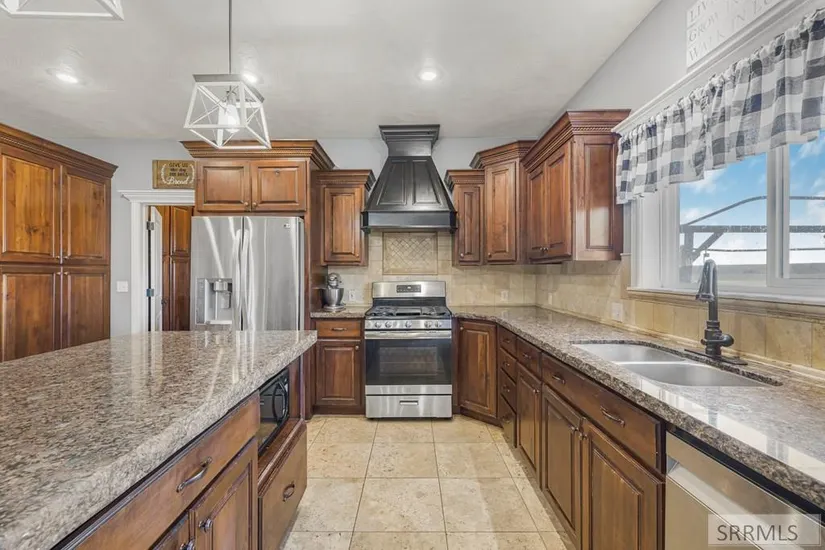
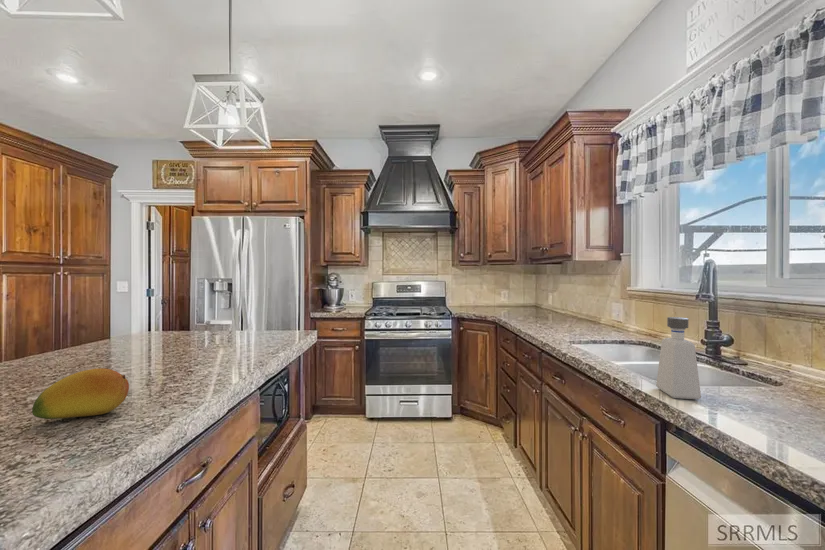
+ soap dispenser [655,316,702,400]
+ fruit [31,367,130,420]
